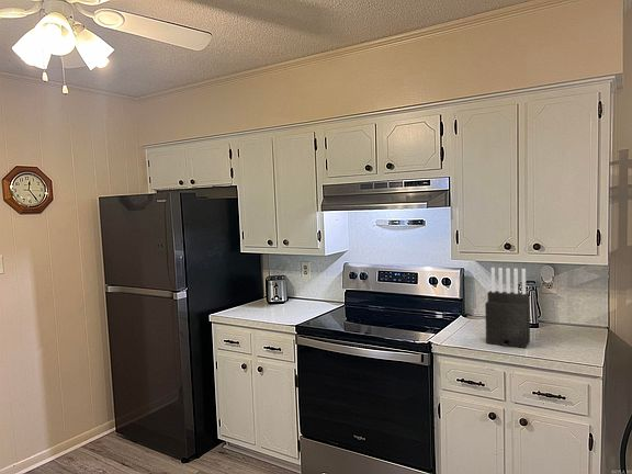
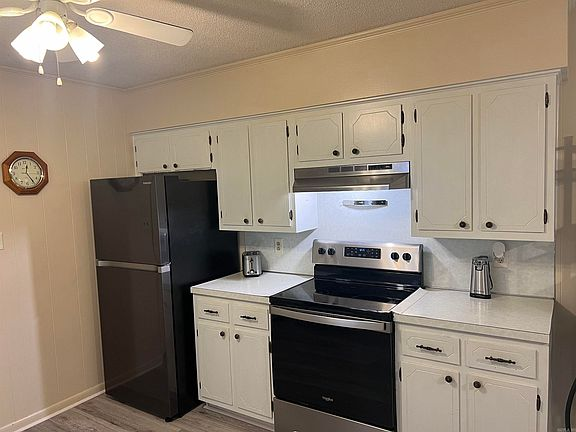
- knife block [484,267,531,349]
